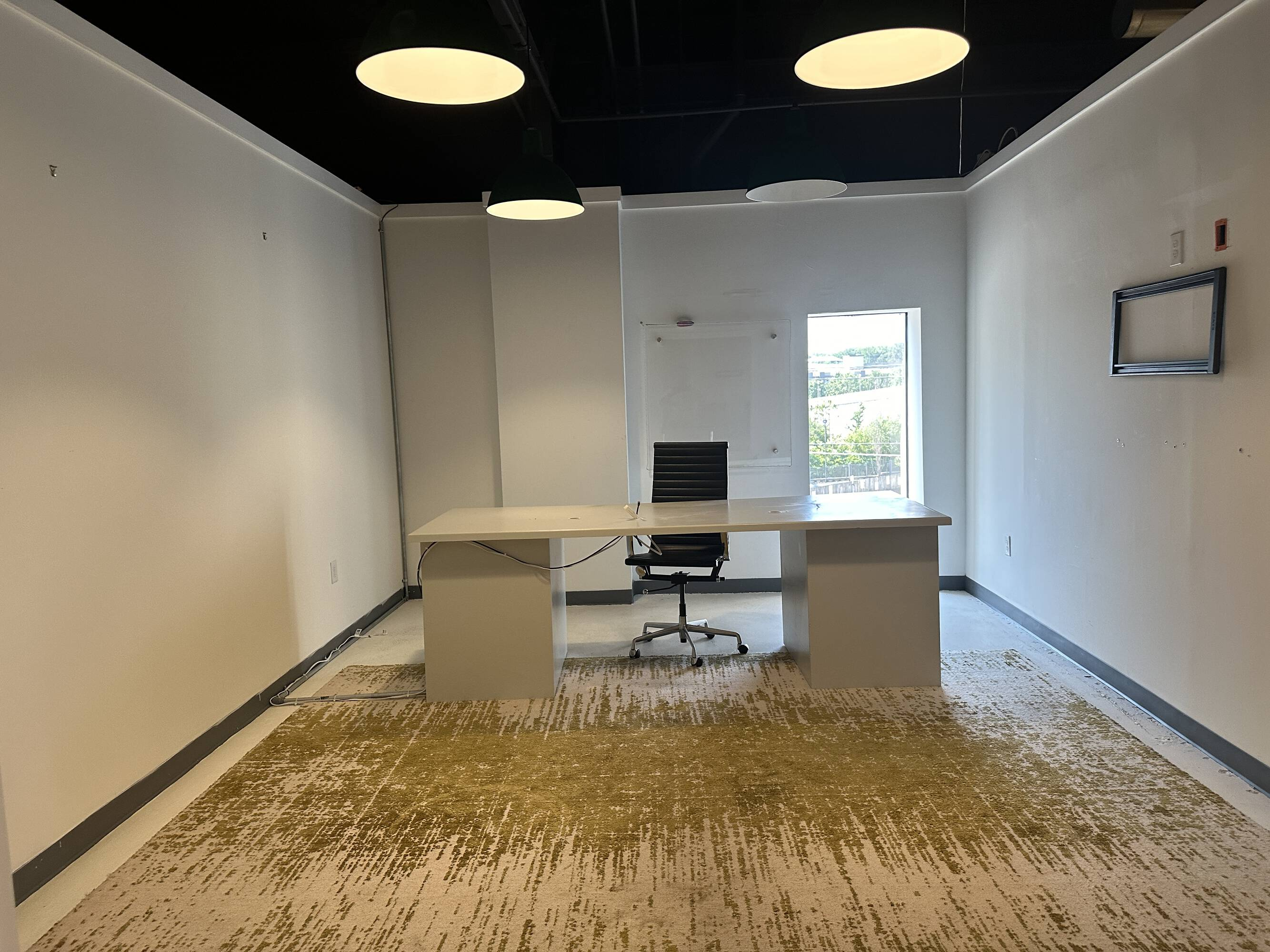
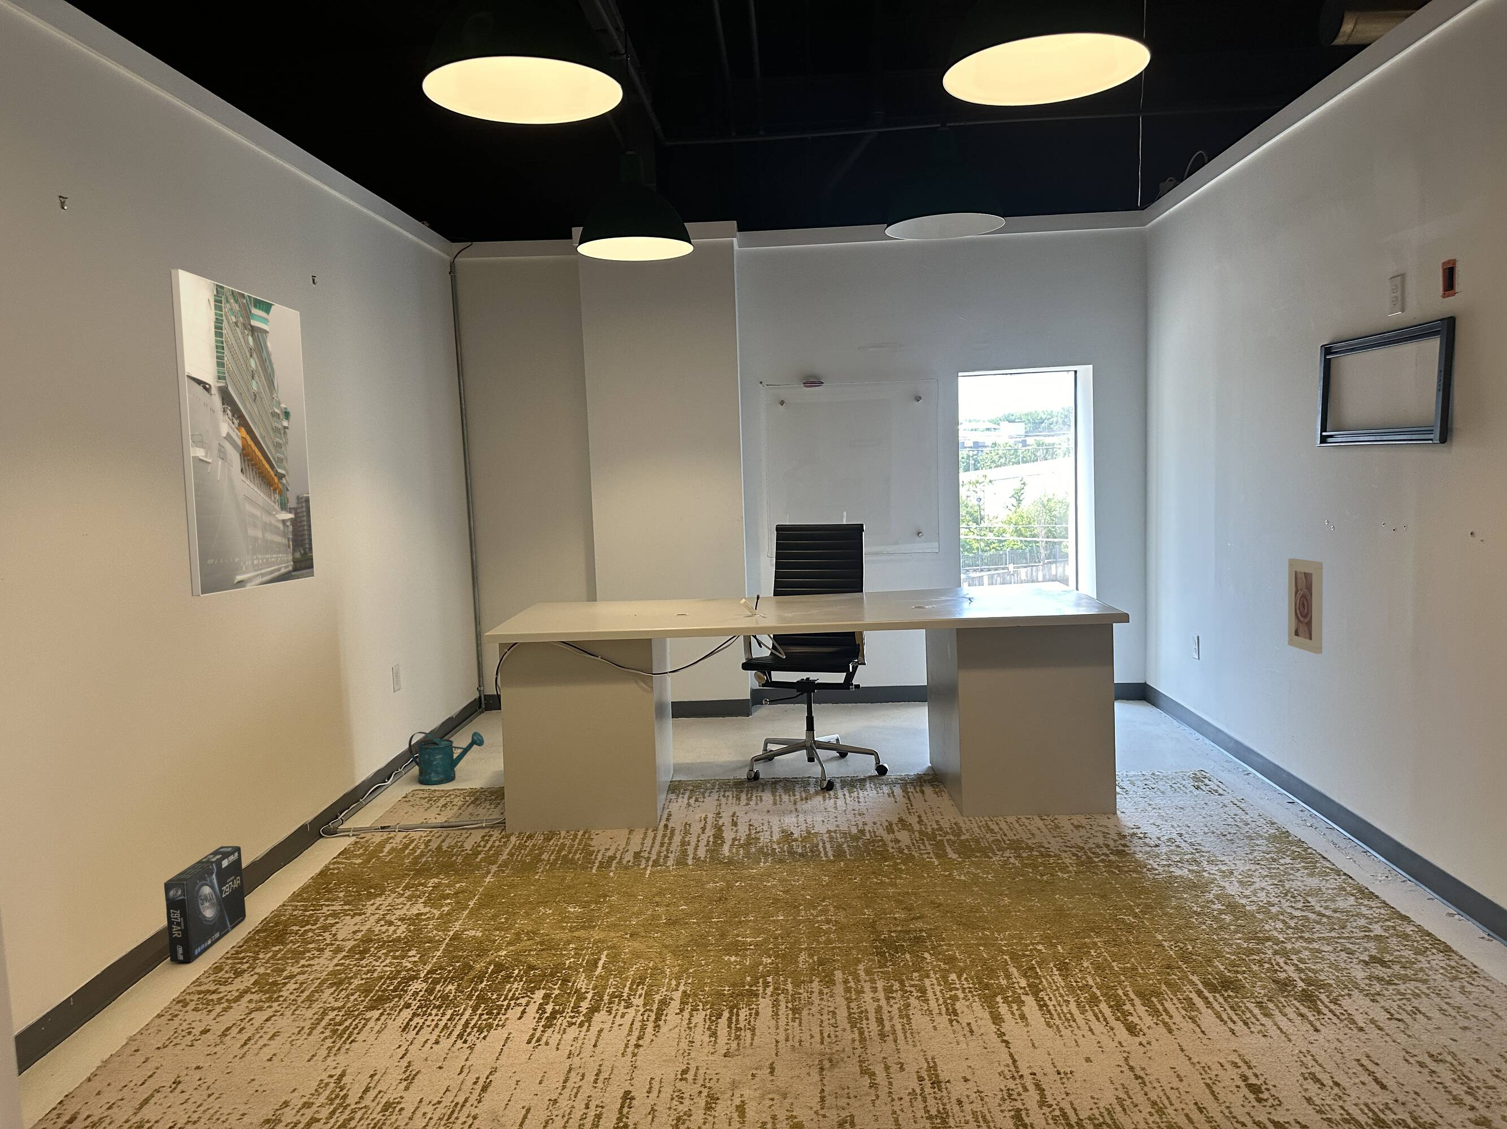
+ box [164,846,247,963]
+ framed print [1287,557,1323,655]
+ watering can [408,731,485,785]
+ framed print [170,268,316,597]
